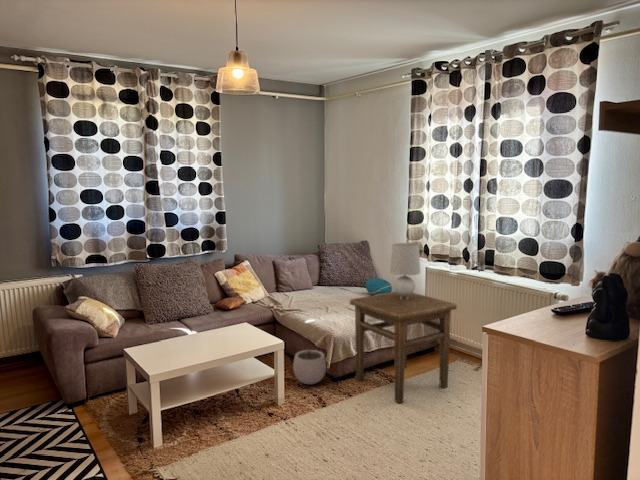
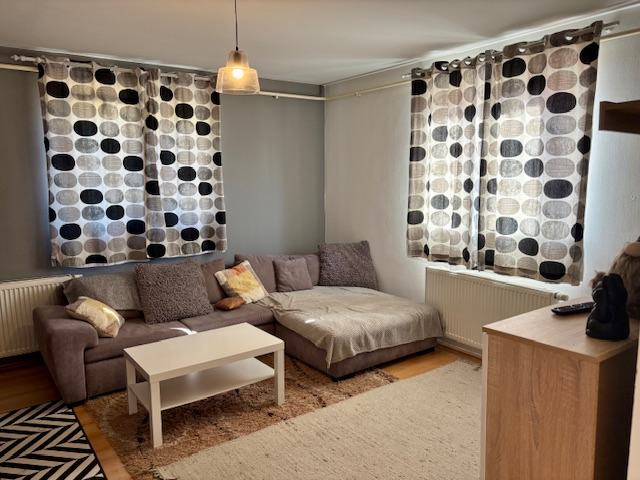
- side table [349,291,458,404]
- plant pot [292,344,327,385]
- cushion [365,277,393,296]
- table lamp [389,242,421,300]
